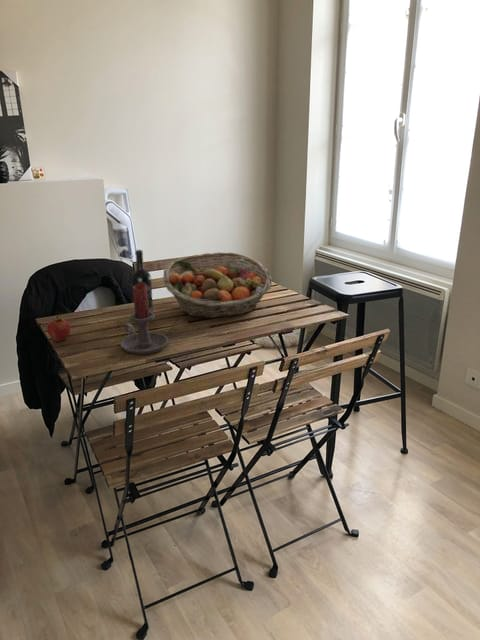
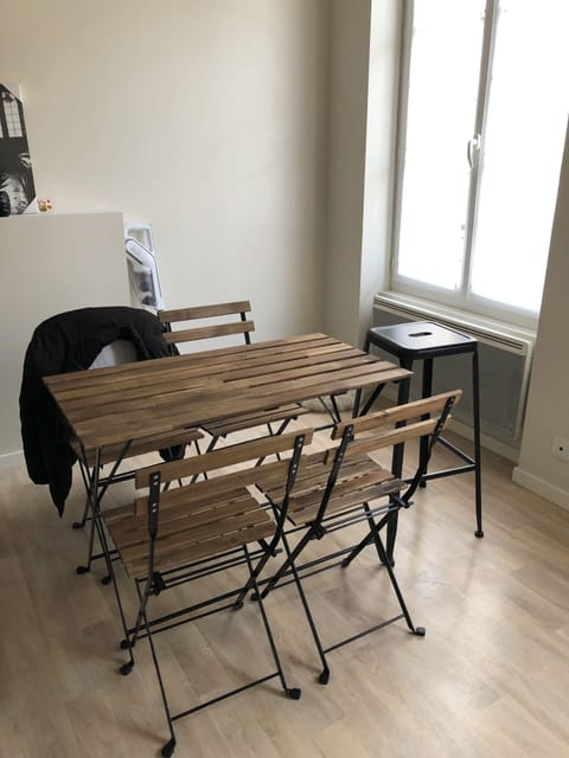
- apple [46,315,72,343]
- fruit basket [162,251,273,319]
- wine bottle [130,249,154,313]
- candle holder [120,283,169,355]
